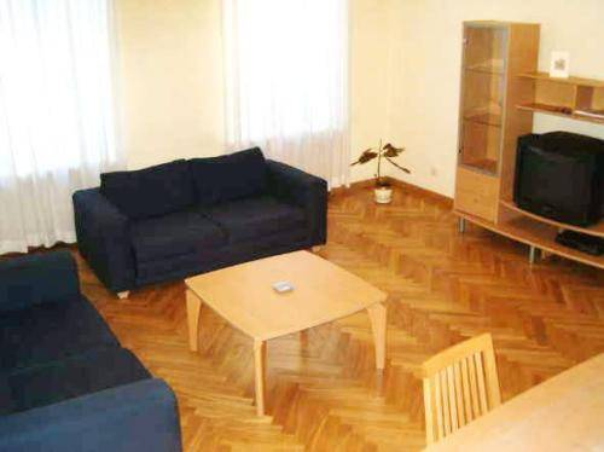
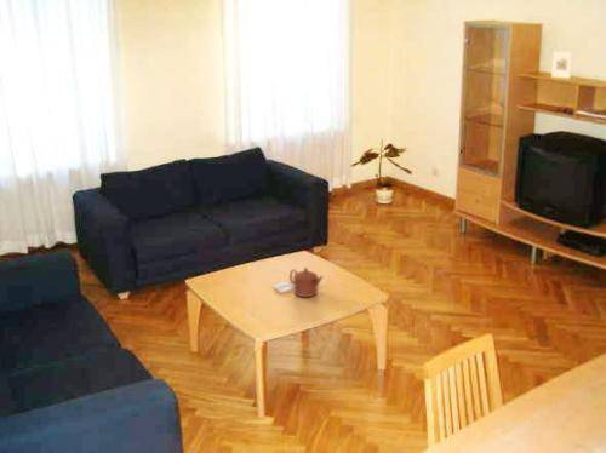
+ teapot [288,266,325,298]
